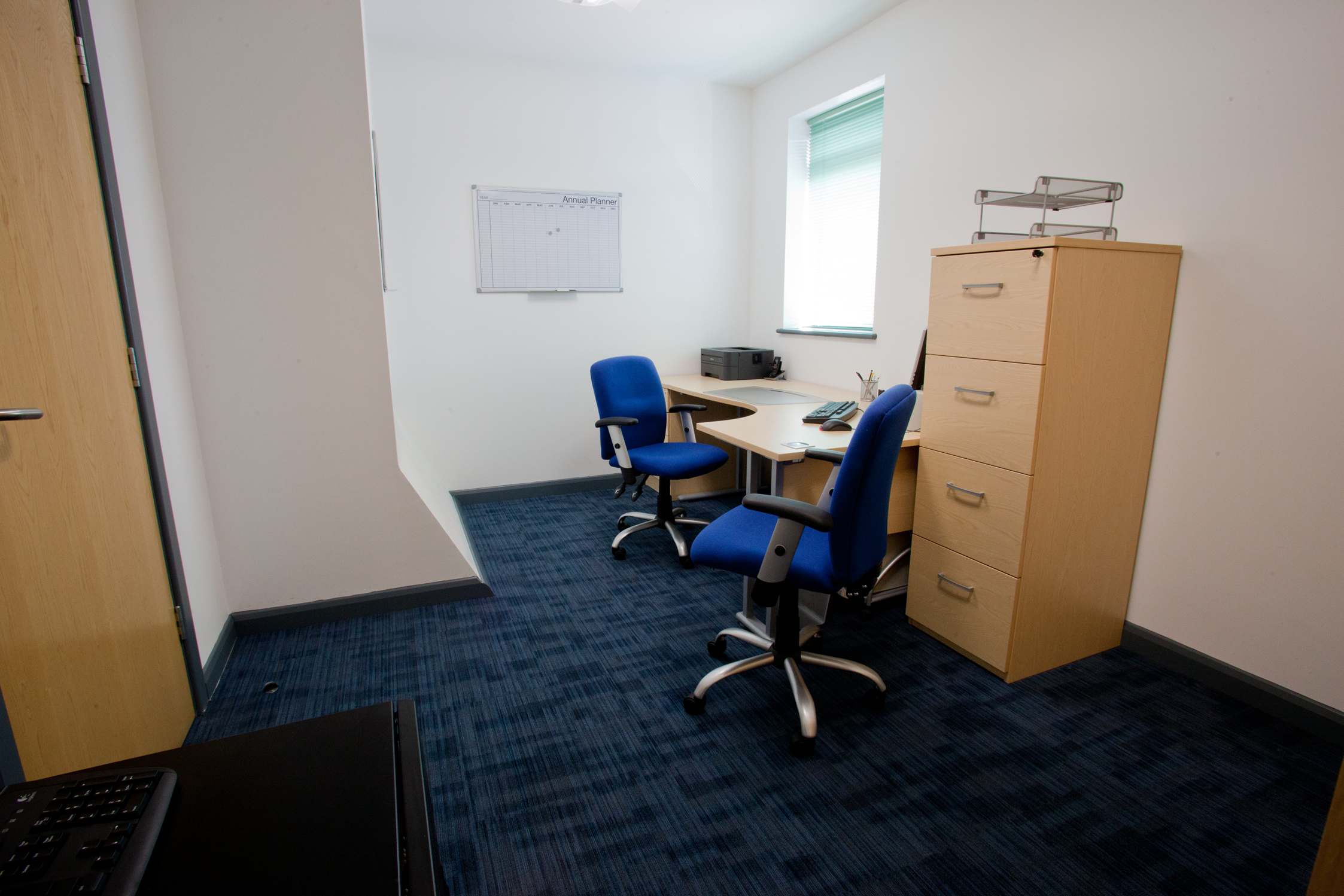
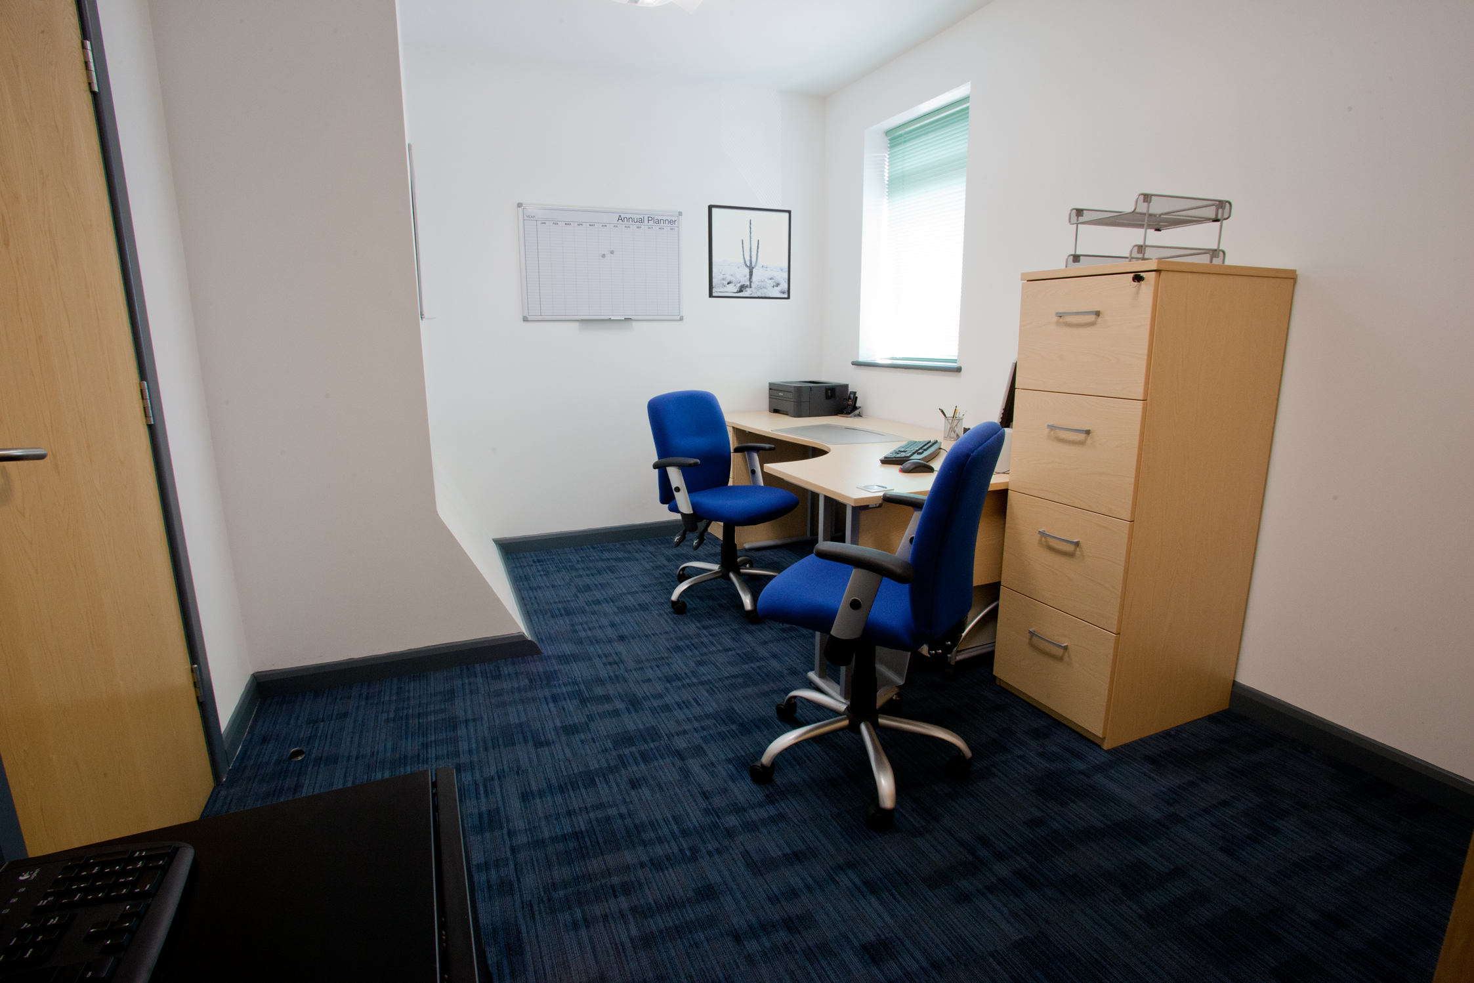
+ wall art [707,204,792,300]
